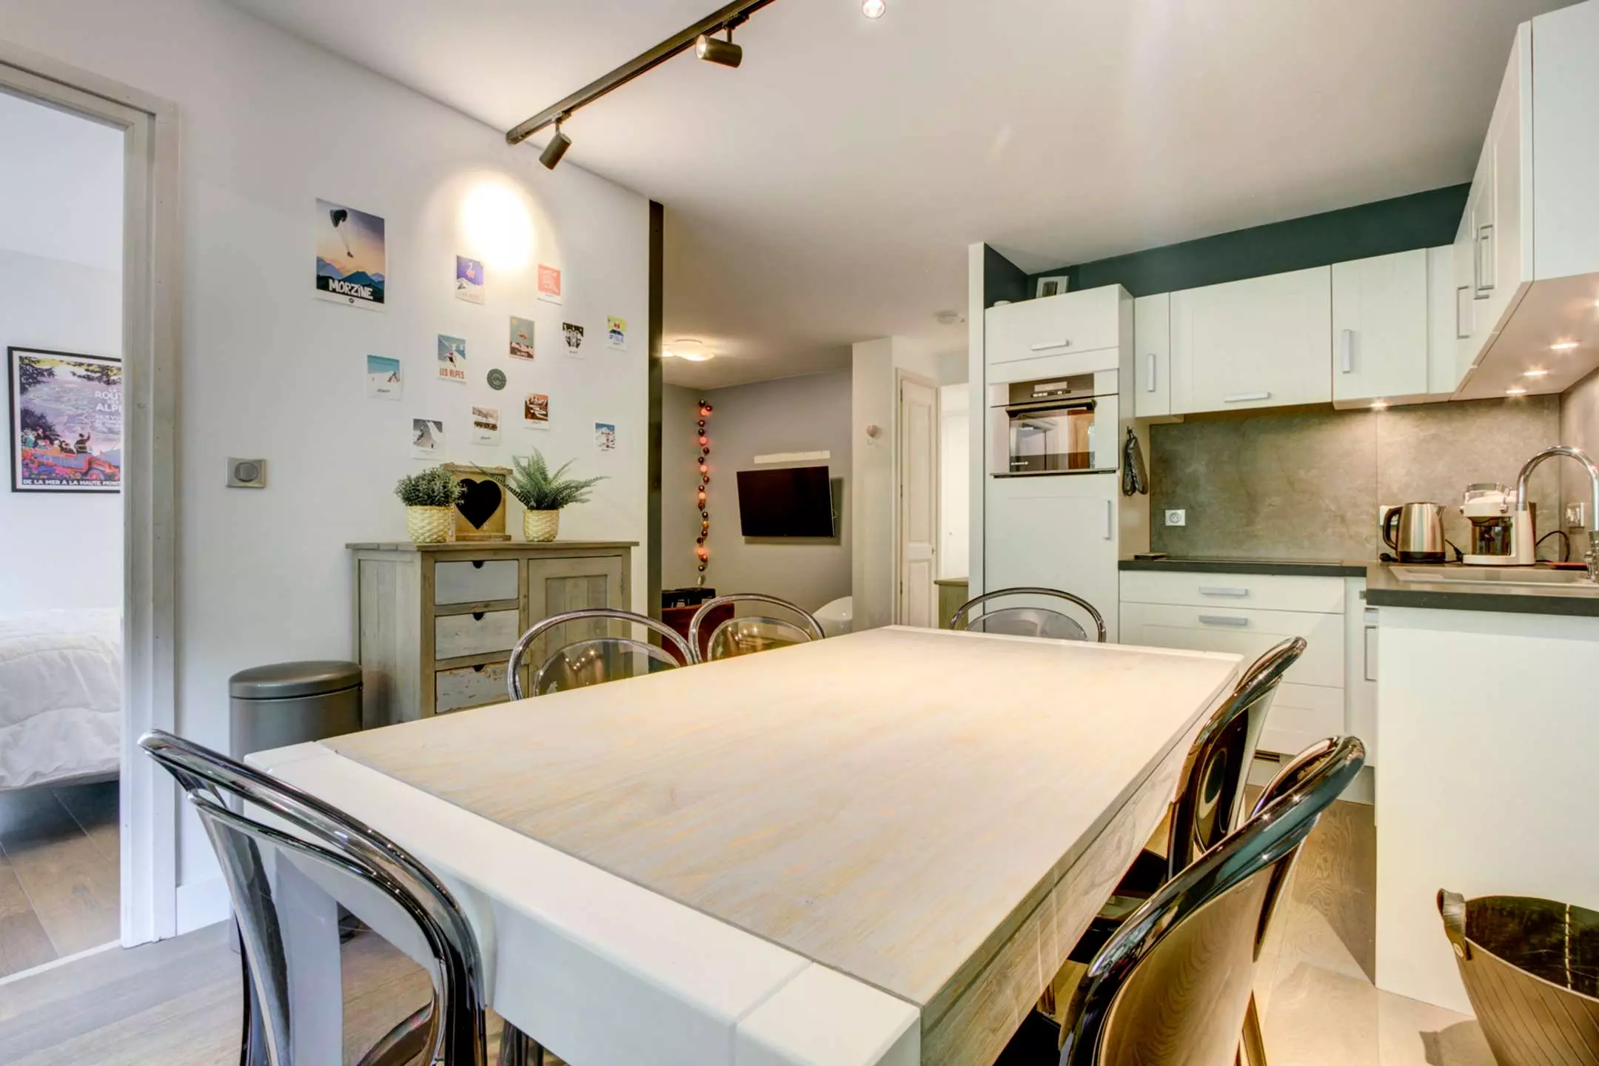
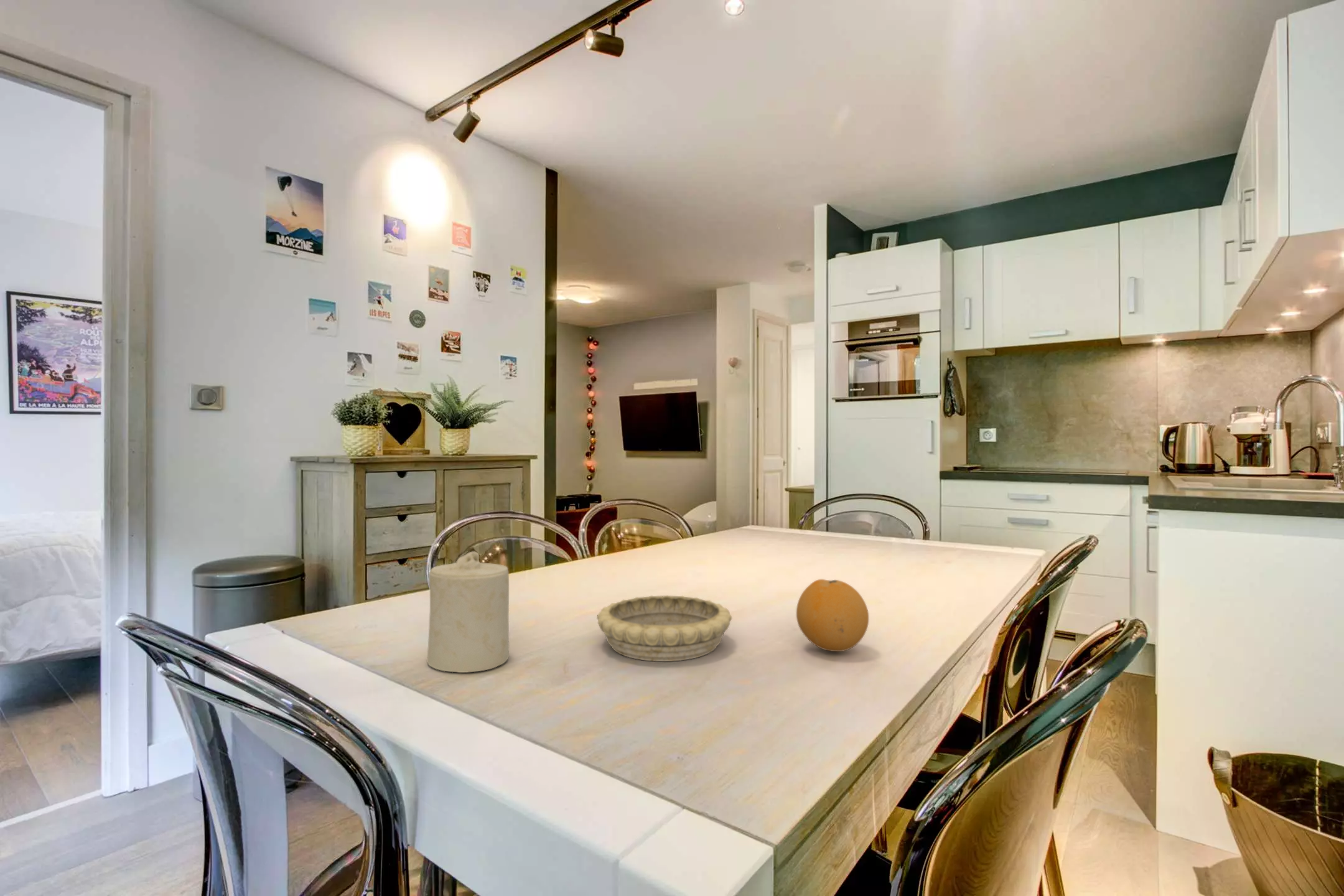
+ candle [426,551,510,673]
+ decorative bowl [596,595,732,662]
+ fruit [796,579,869,652]
